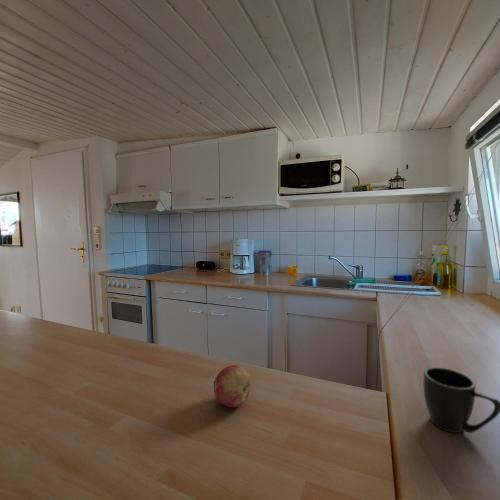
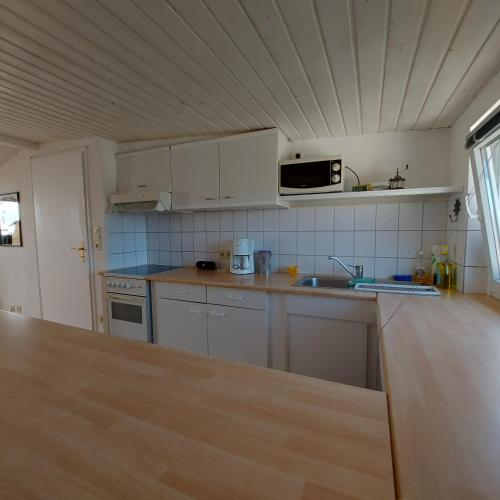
- mug [423,366,500,434]
- fruit [213,365,251,408]
